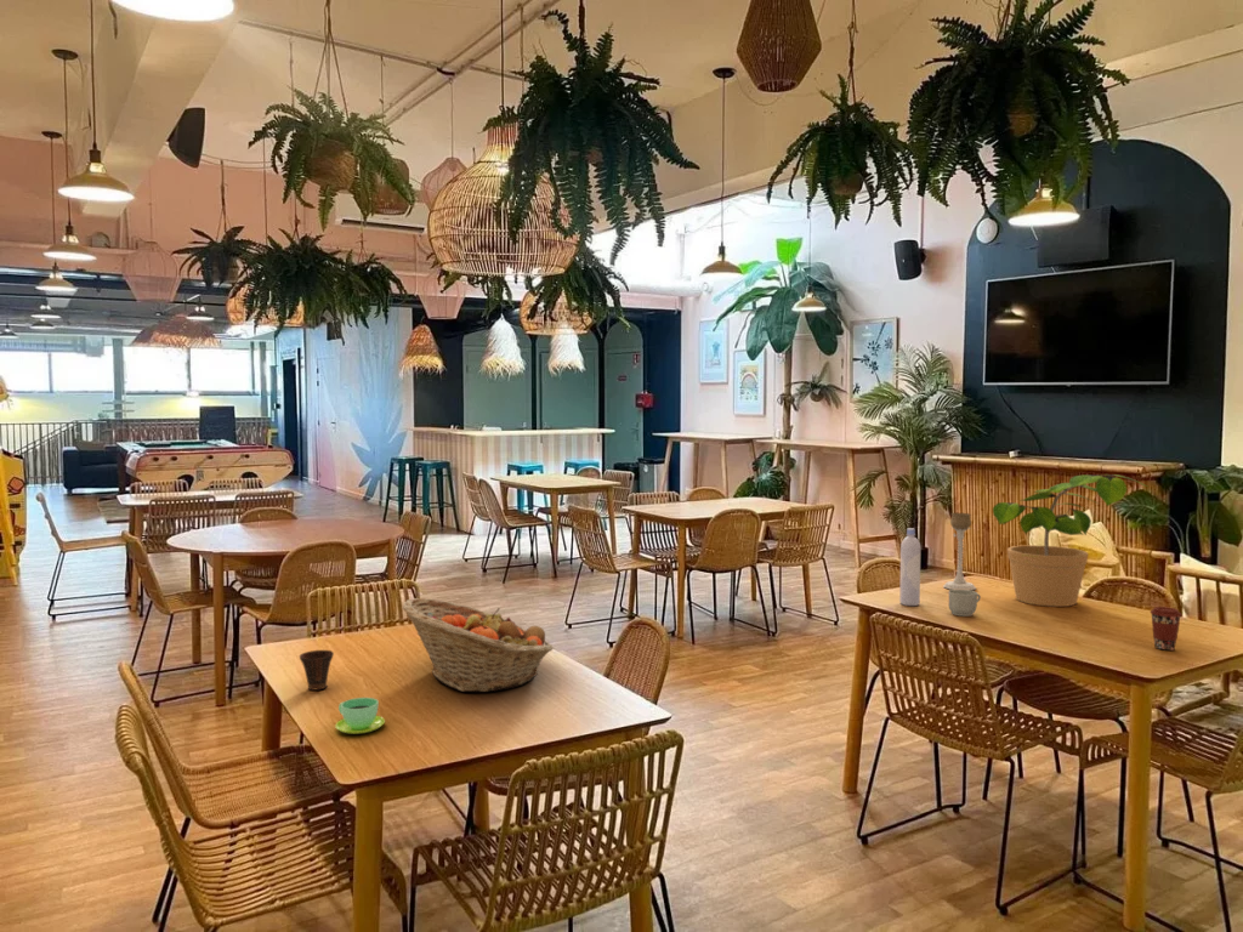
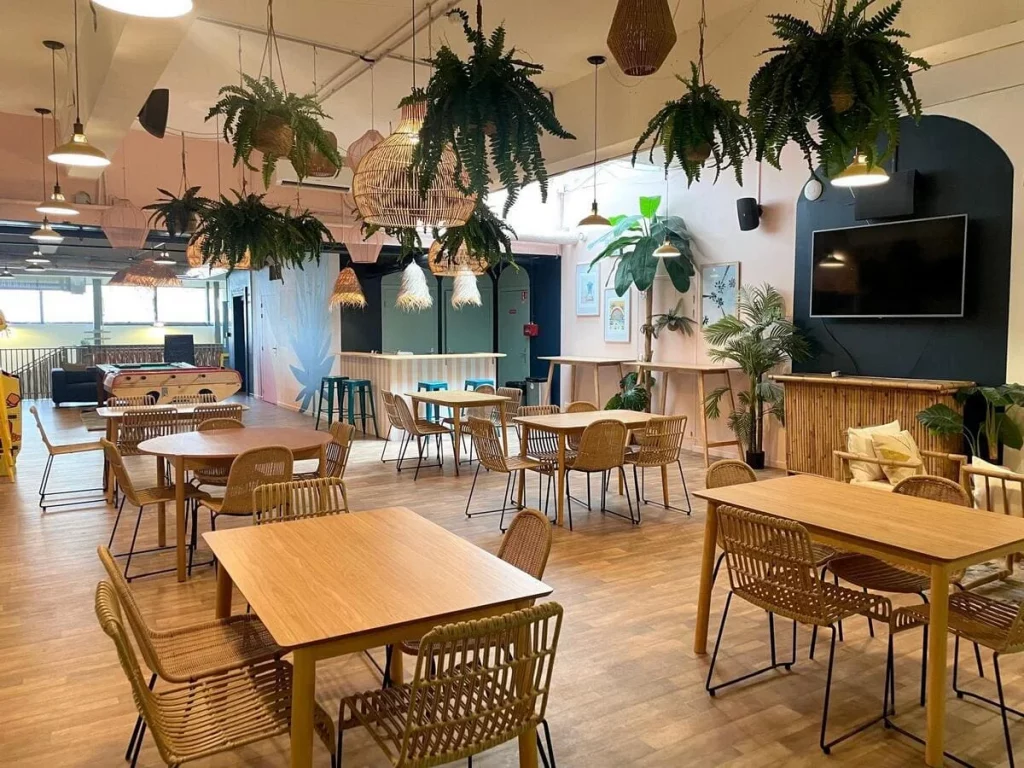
- cup [334,697,386,735]
- candle holder [942,512,977,591]
- mug [948,589,982,618]
- cup [299,649,335,692]
- fruit basket [402,597,555,693]
- coffee cup [1148,606,1184,652]
- bottle [898,527,921,607]
- potted plant [992,473,1148,608]
